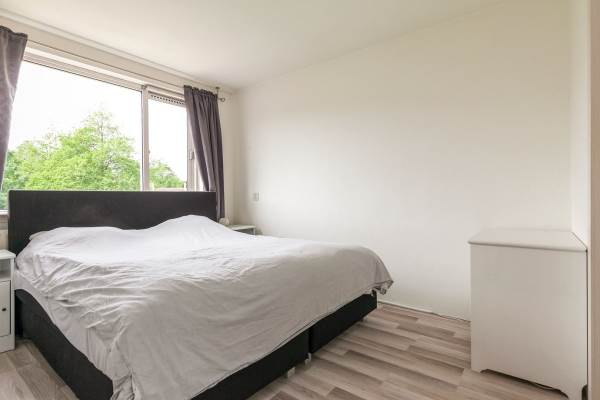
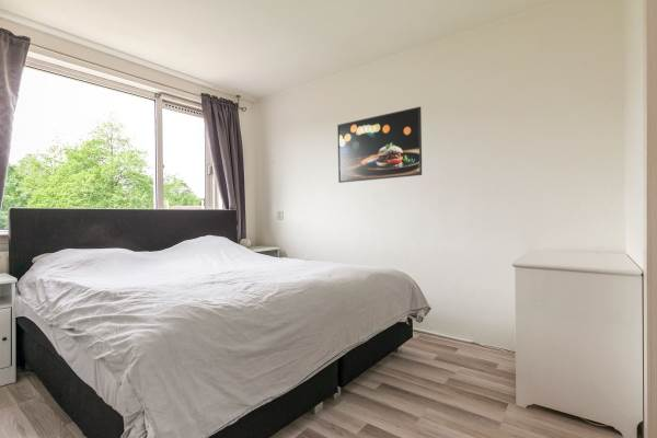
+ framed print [336,106,423,184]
